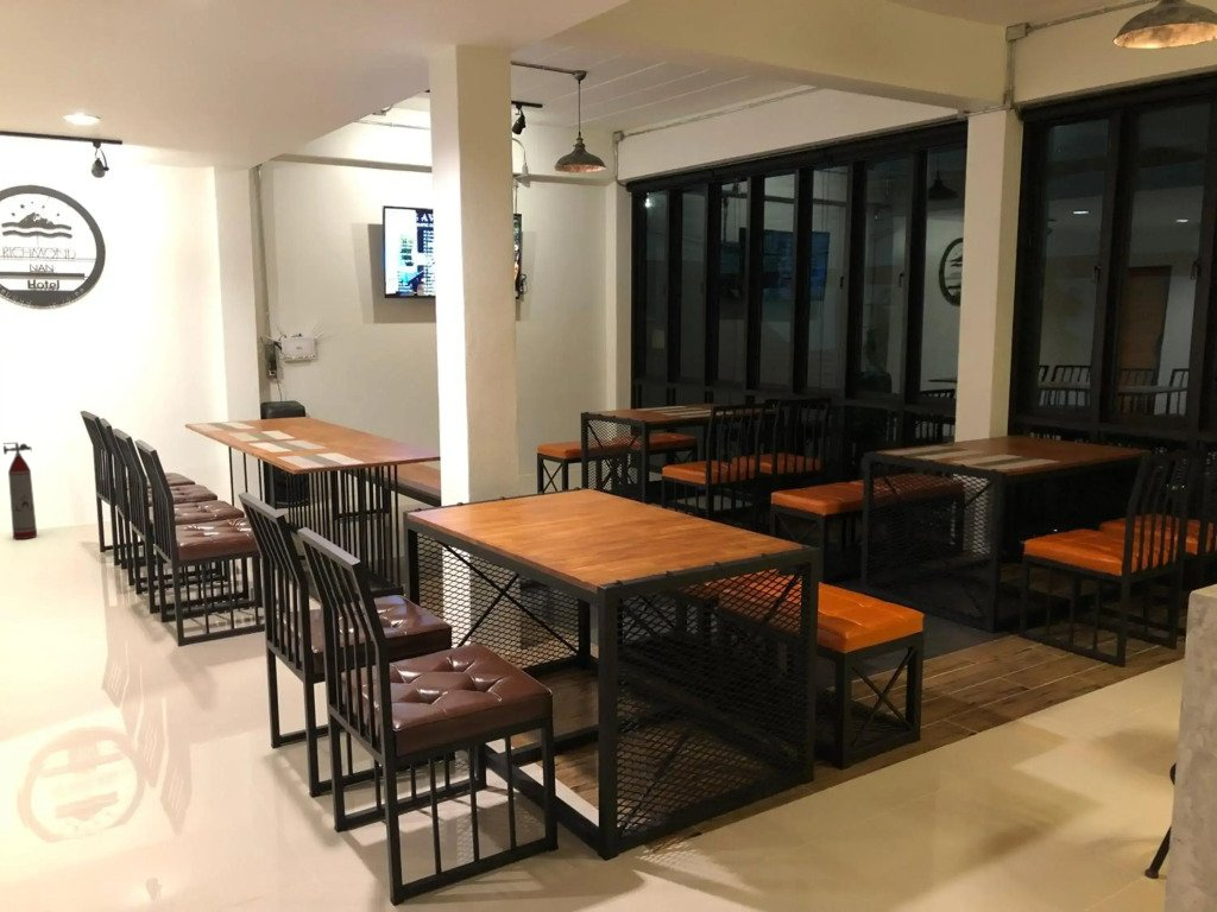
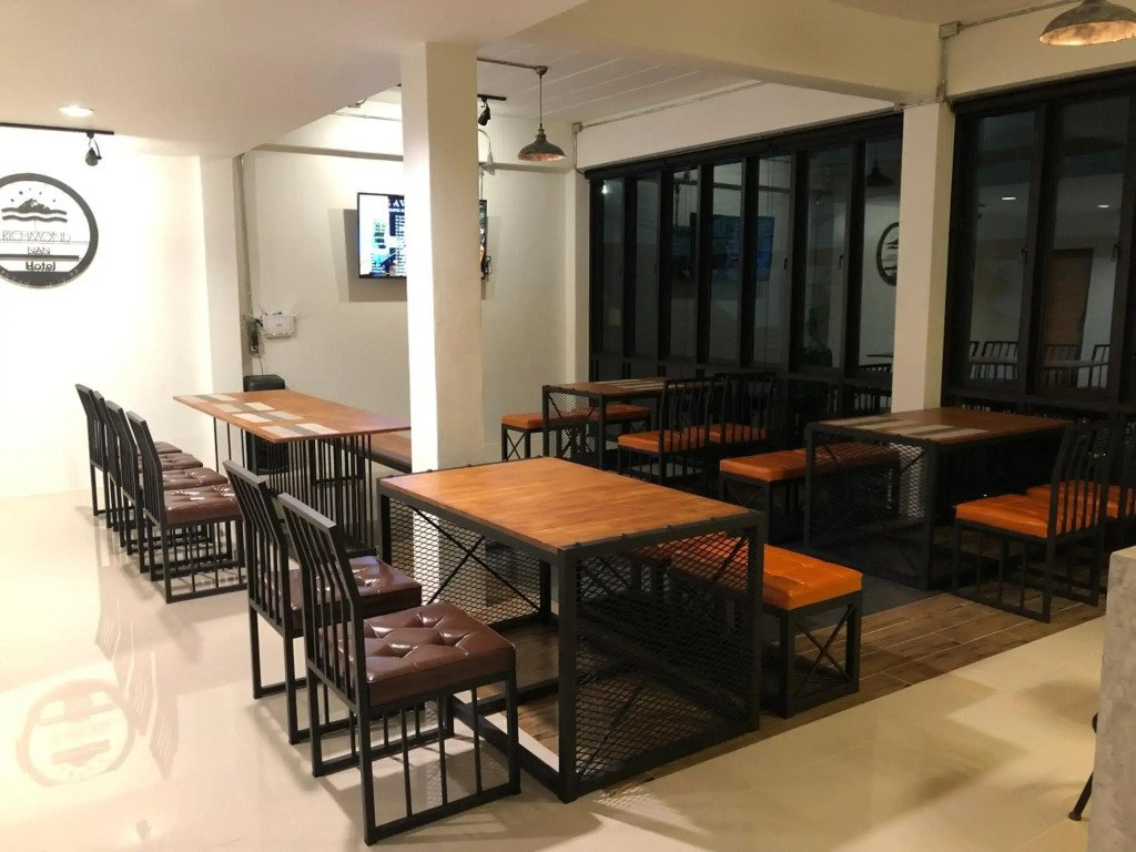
- fire extinguisher [2,442,38,540]
